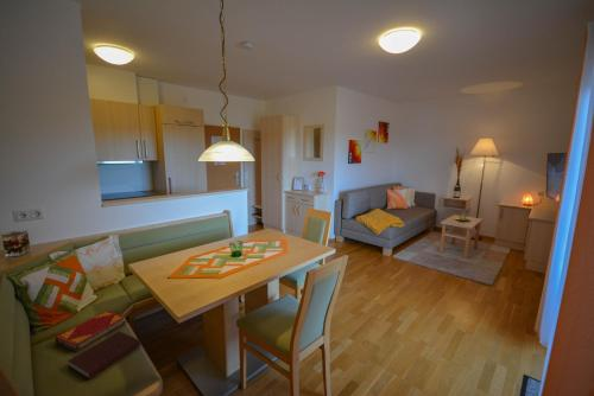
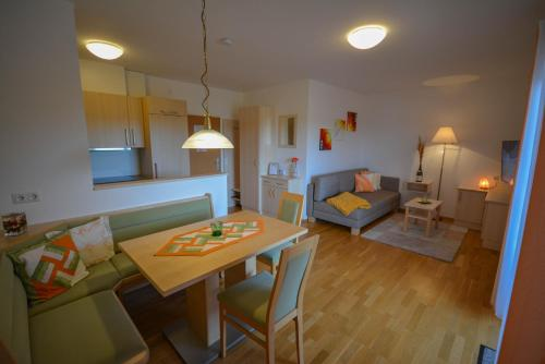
- hardback book [53,309,128,353]
- notebook [67,330,141,381]
